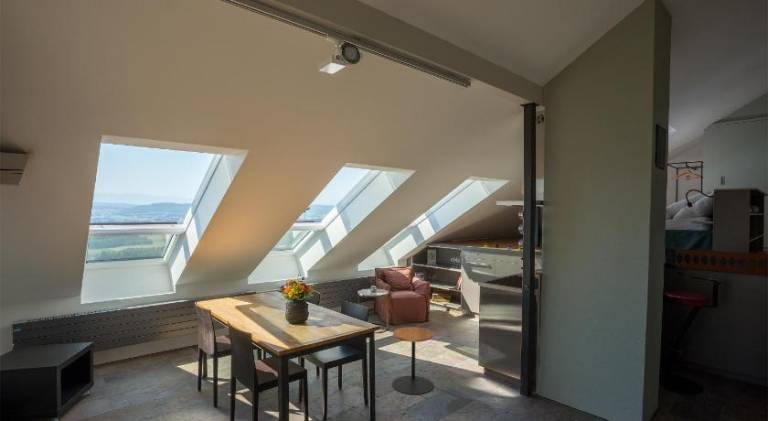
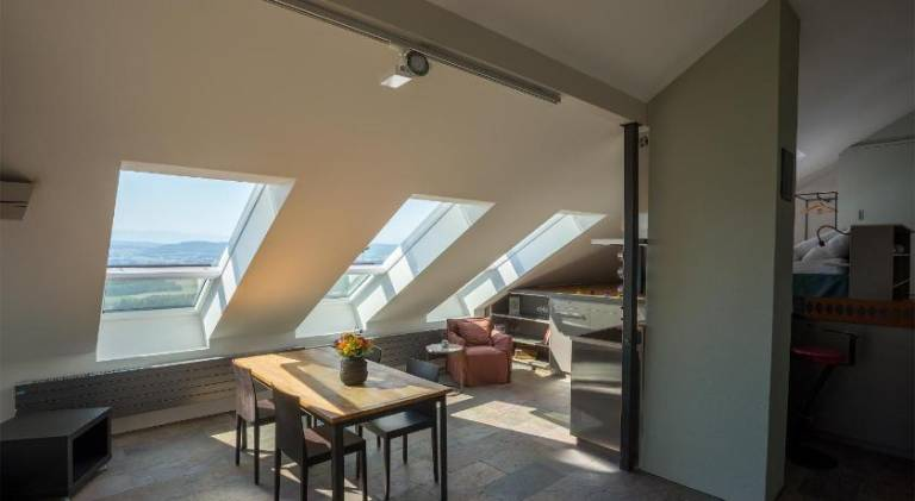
- side table [391,326,434,396]
